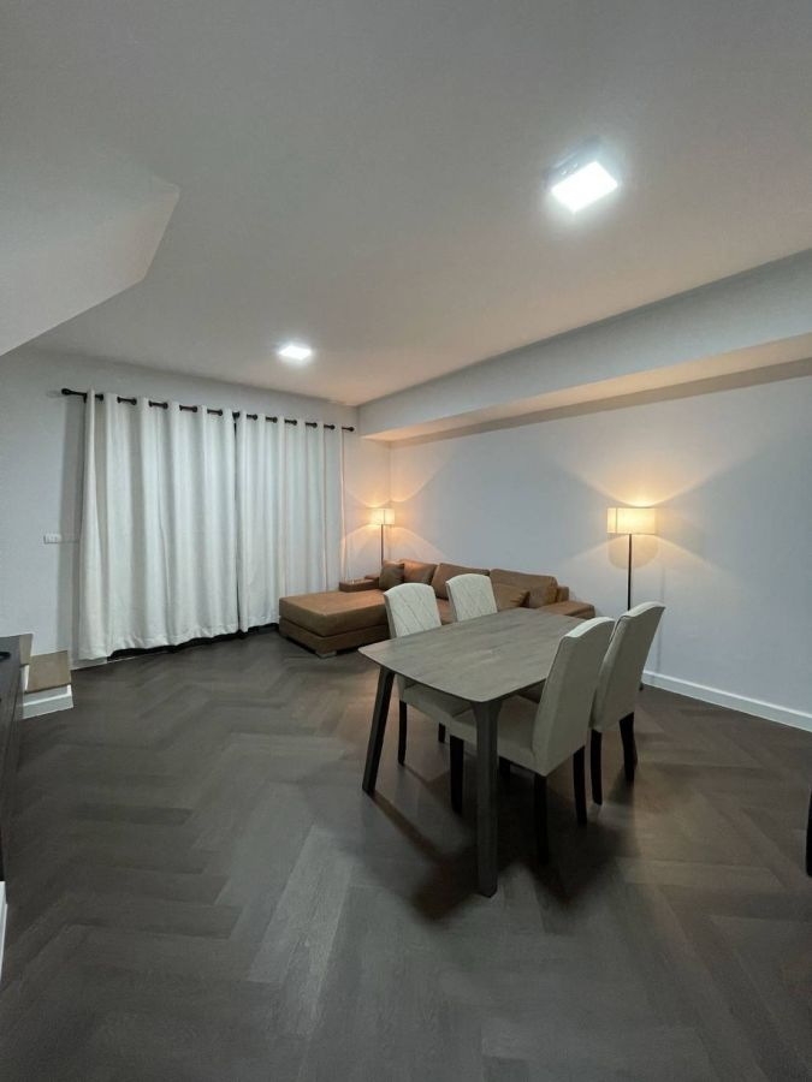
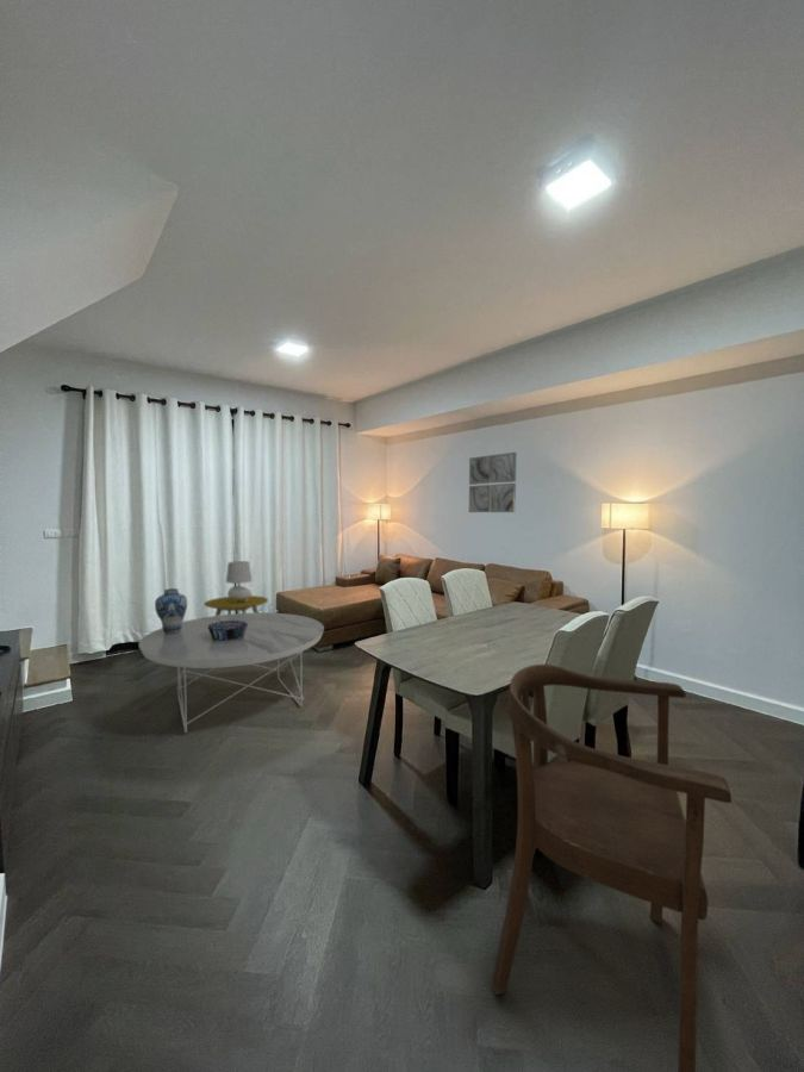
+ vase [154,587,188,634]
+ coffee table [138,611,325,734]
+ wall art [468,451,518,513]
+ decorative bowl [207,621,248,641]
+ side table [202,594,269,616]
+ armchair [491,663,733,1072]
+ table lamp [225,560,253,602]
